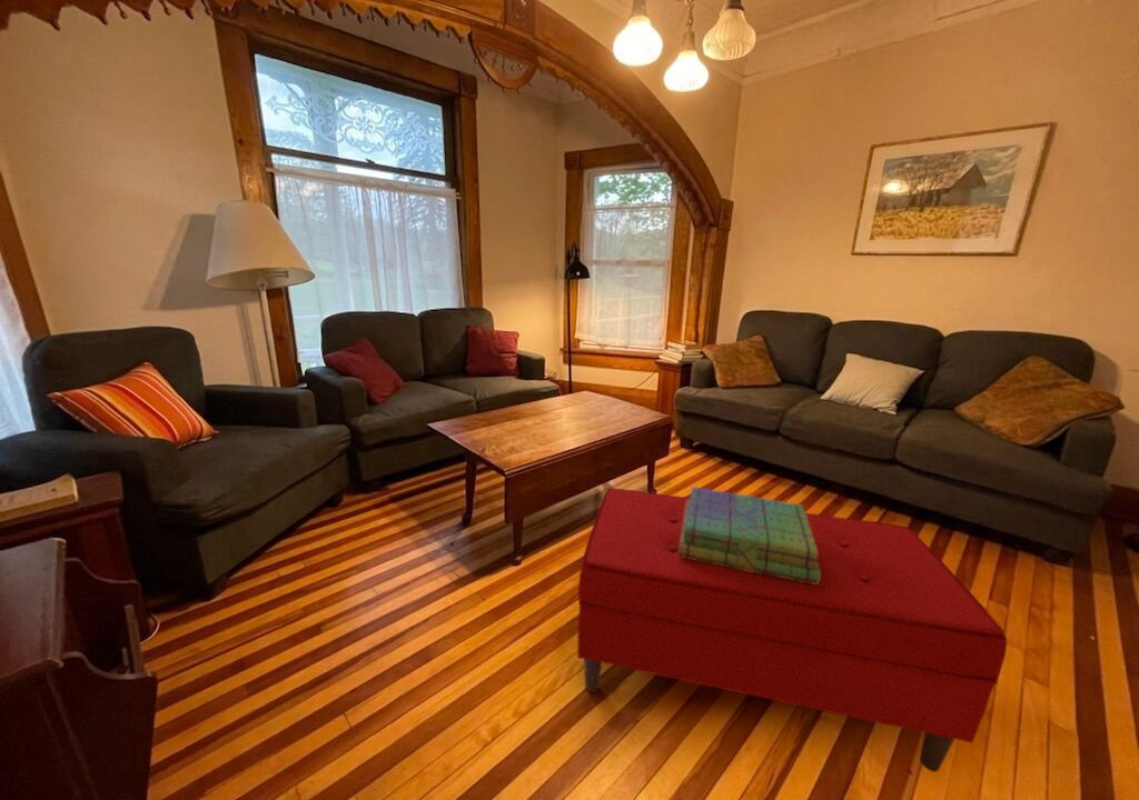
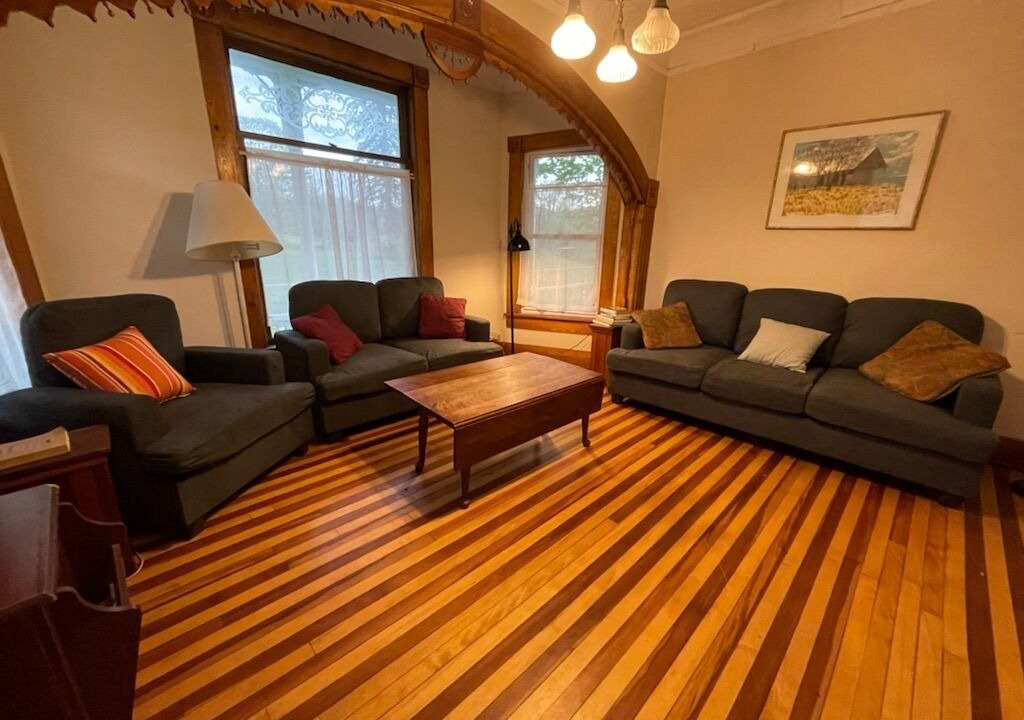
- stack of books [679,486,820,584]
- bench [576,487,1008,773]
